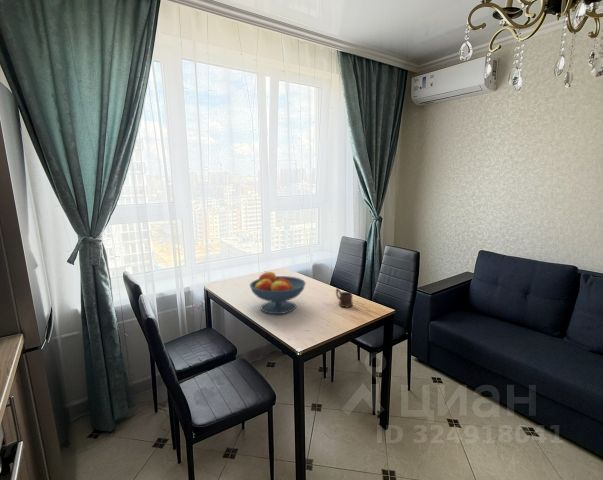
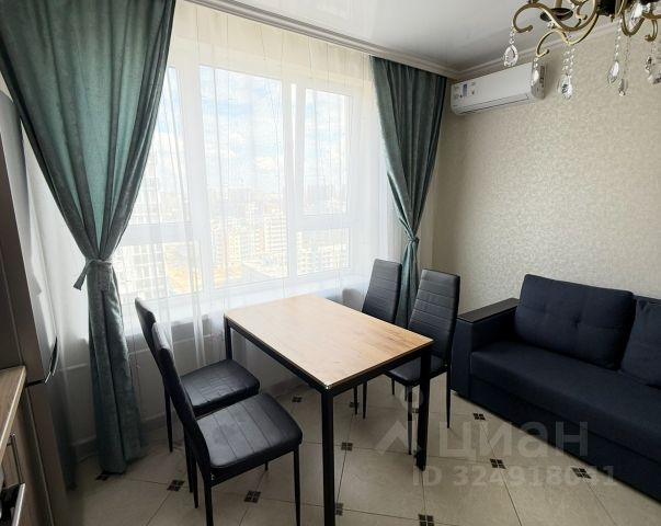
- mug [335,287,354,308]
- fruit bowl [249,271,307,315]
